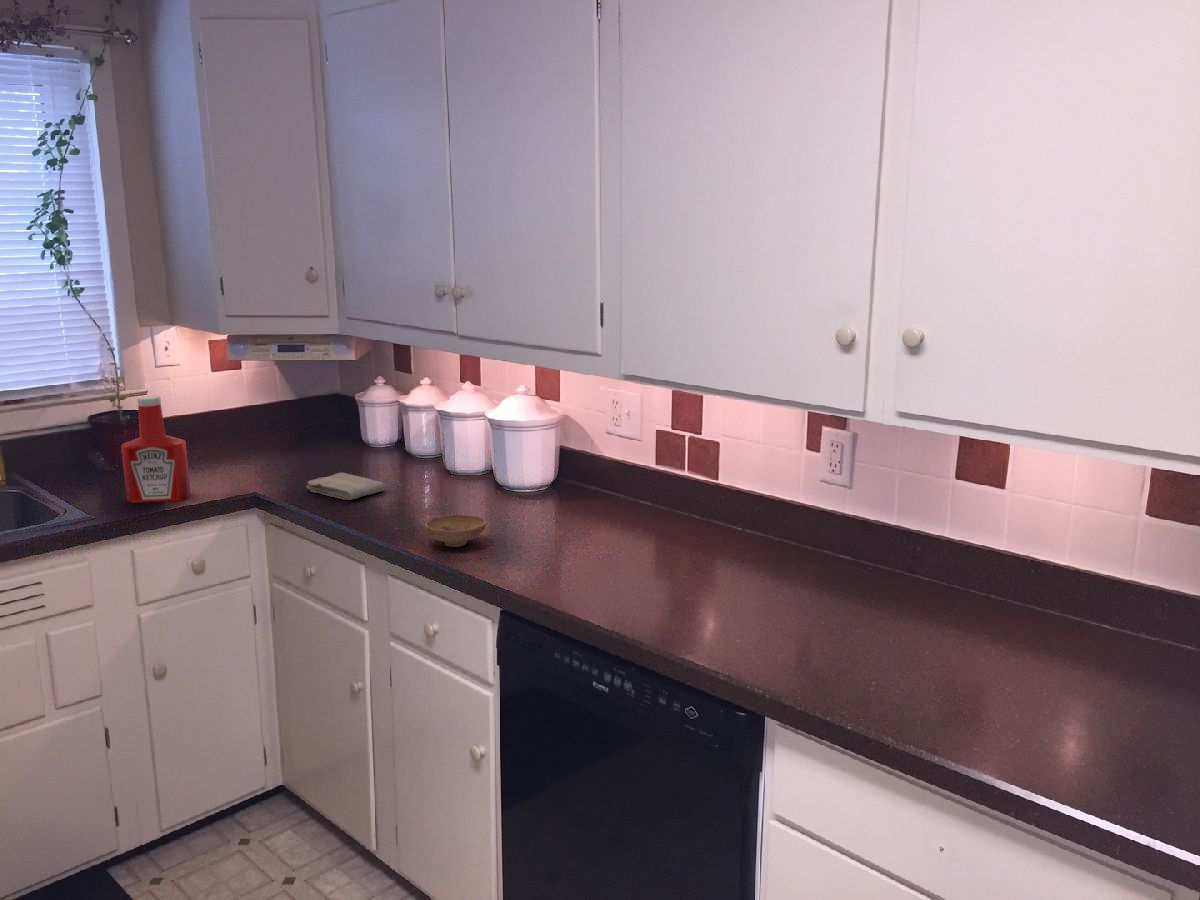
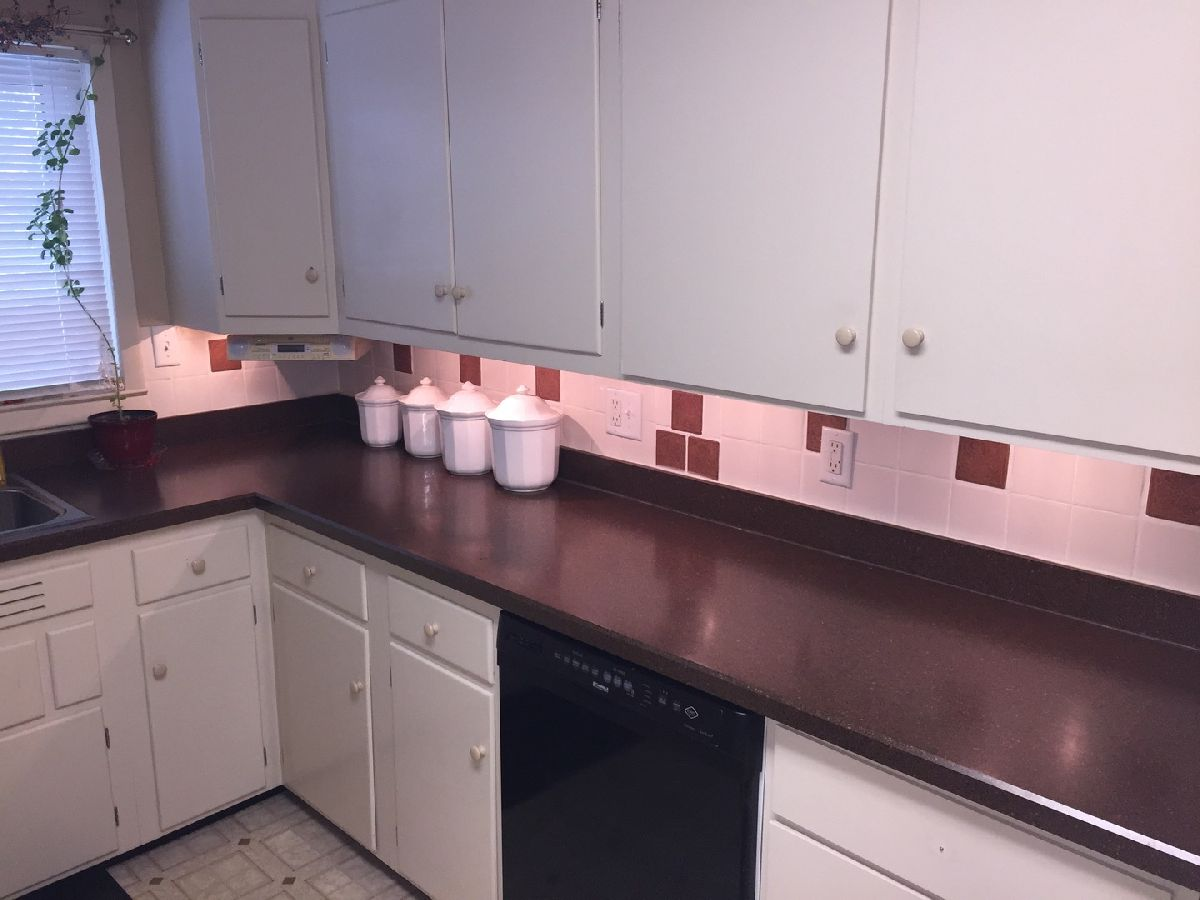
- bowl [424,514,488,548]
- soap bottle [120,395,192,504]
- washcloth [305,472,386,501]
